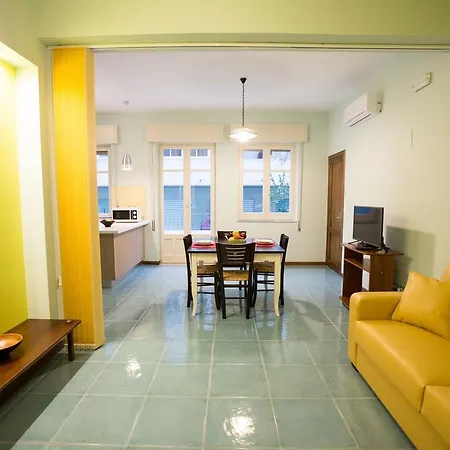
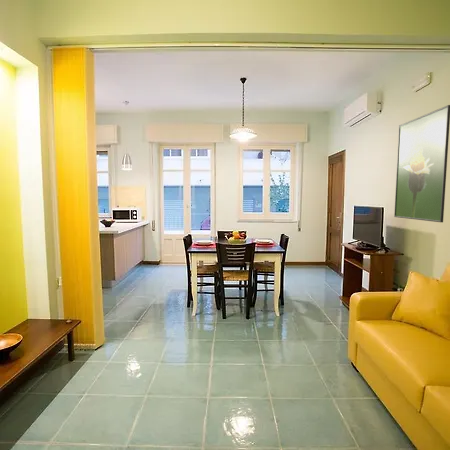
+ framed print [393,104,450,223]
